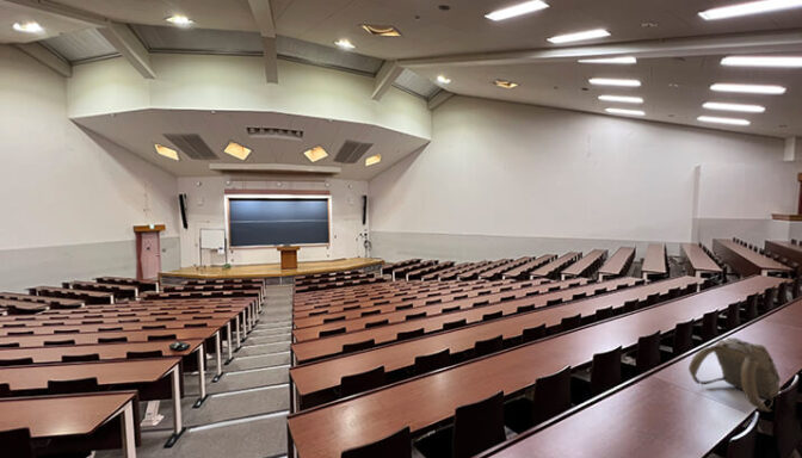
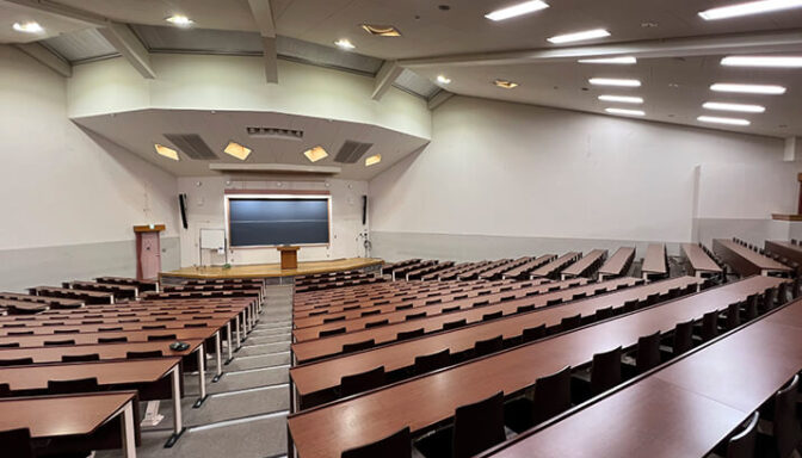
- backpack [687,336,782,413]
